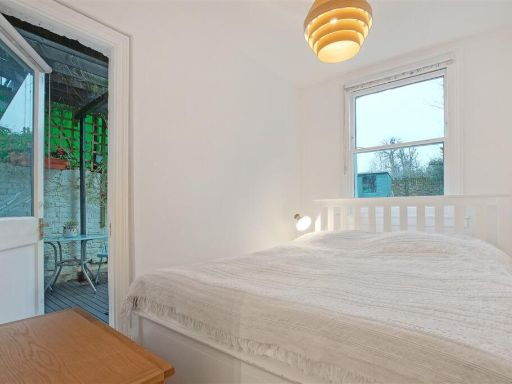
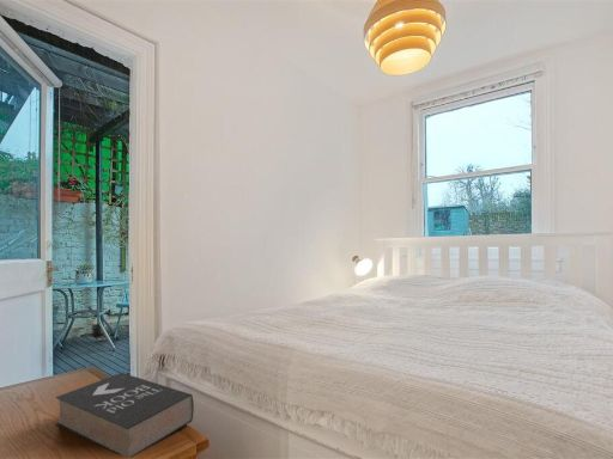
+ book [55,372,195,459]
